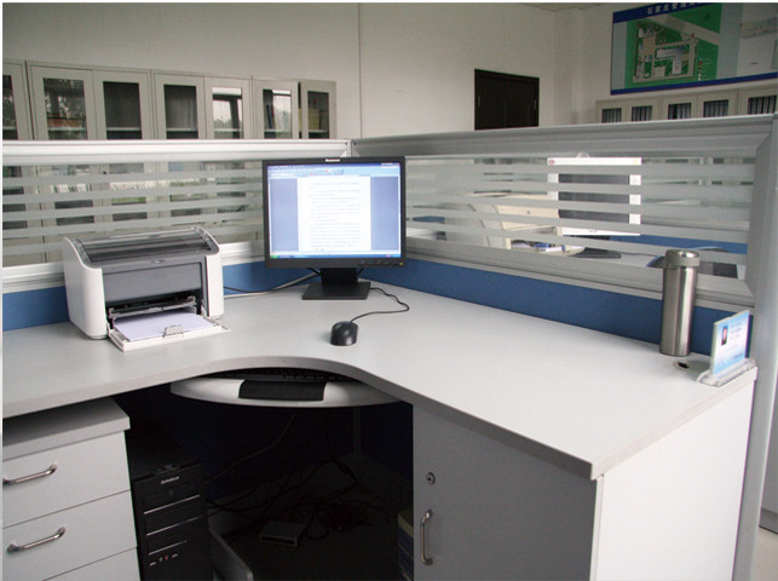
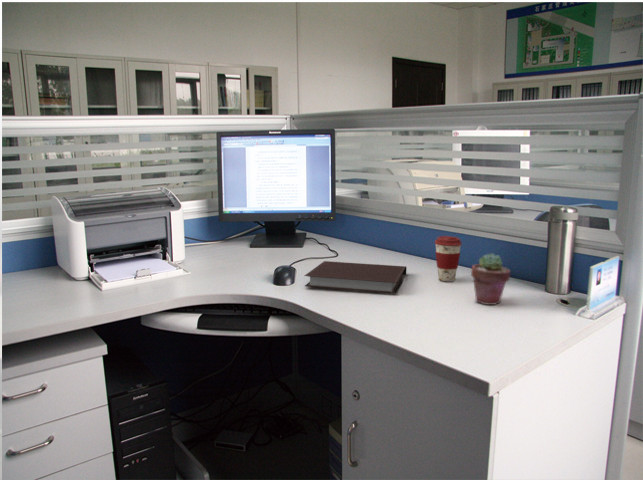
+ notebook [304,260,407,295]
+ potted succulent [470,252,512,306]
+ coffee cup [434,235,463,282]
